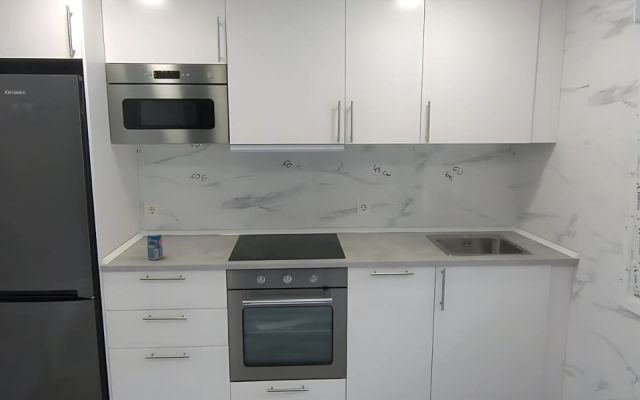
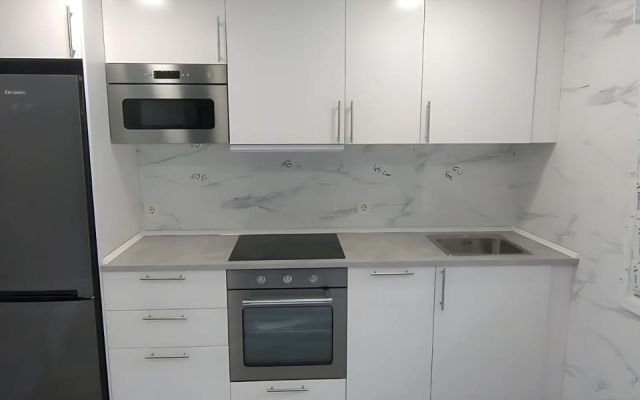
- beverage can [146,232,164,261]
